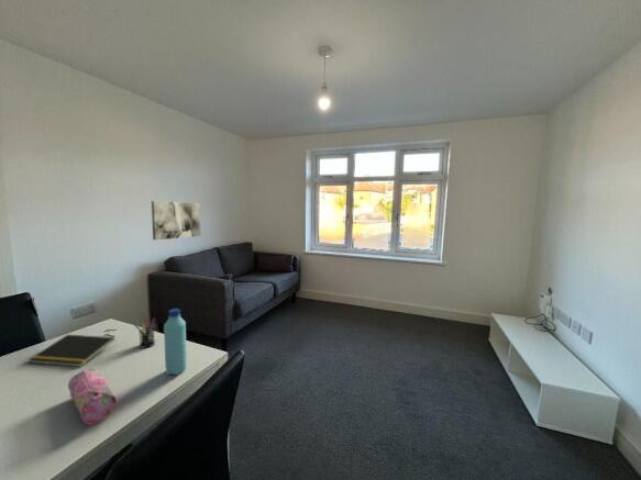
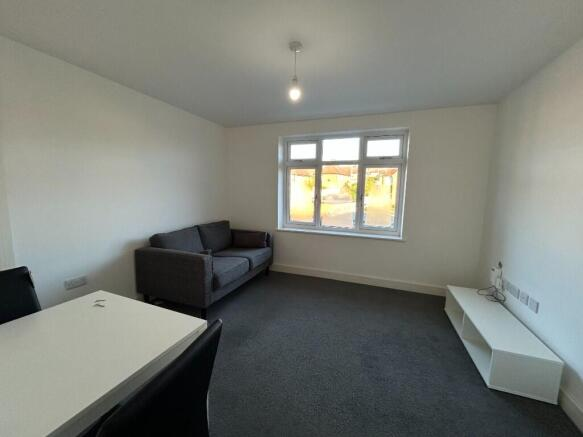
- pen holder [133,315,157,349]
- water bottle [163,308,188,376]
- pencil case [67,368,119,426]
- wall art [151,200,201,242]
- notepad [26,334,115,368]
